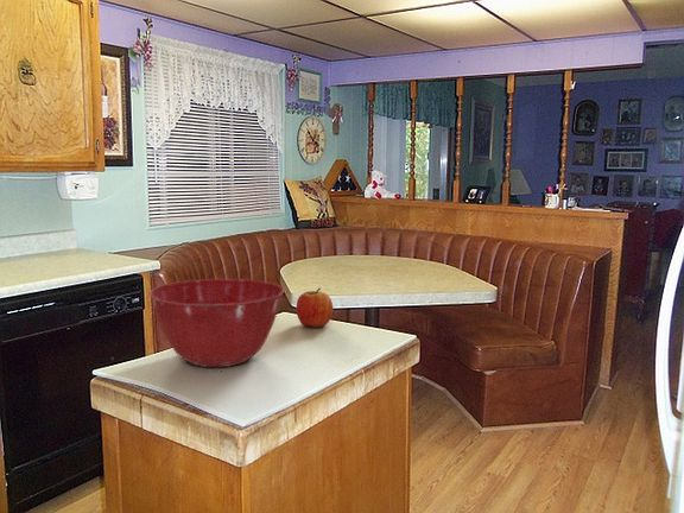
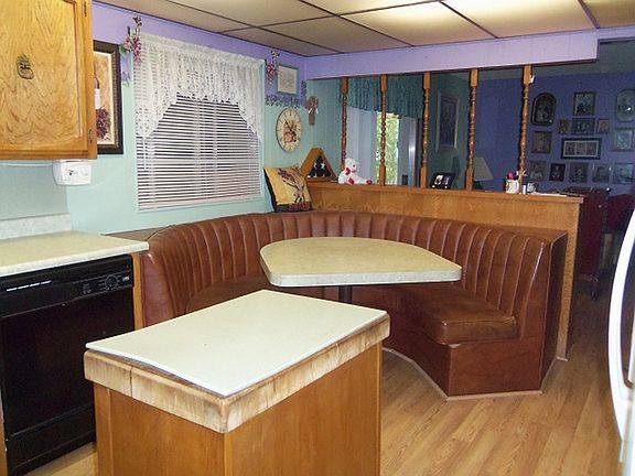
- apple [296,287,334,329]
- mixing bowl [148,278,285,368]
